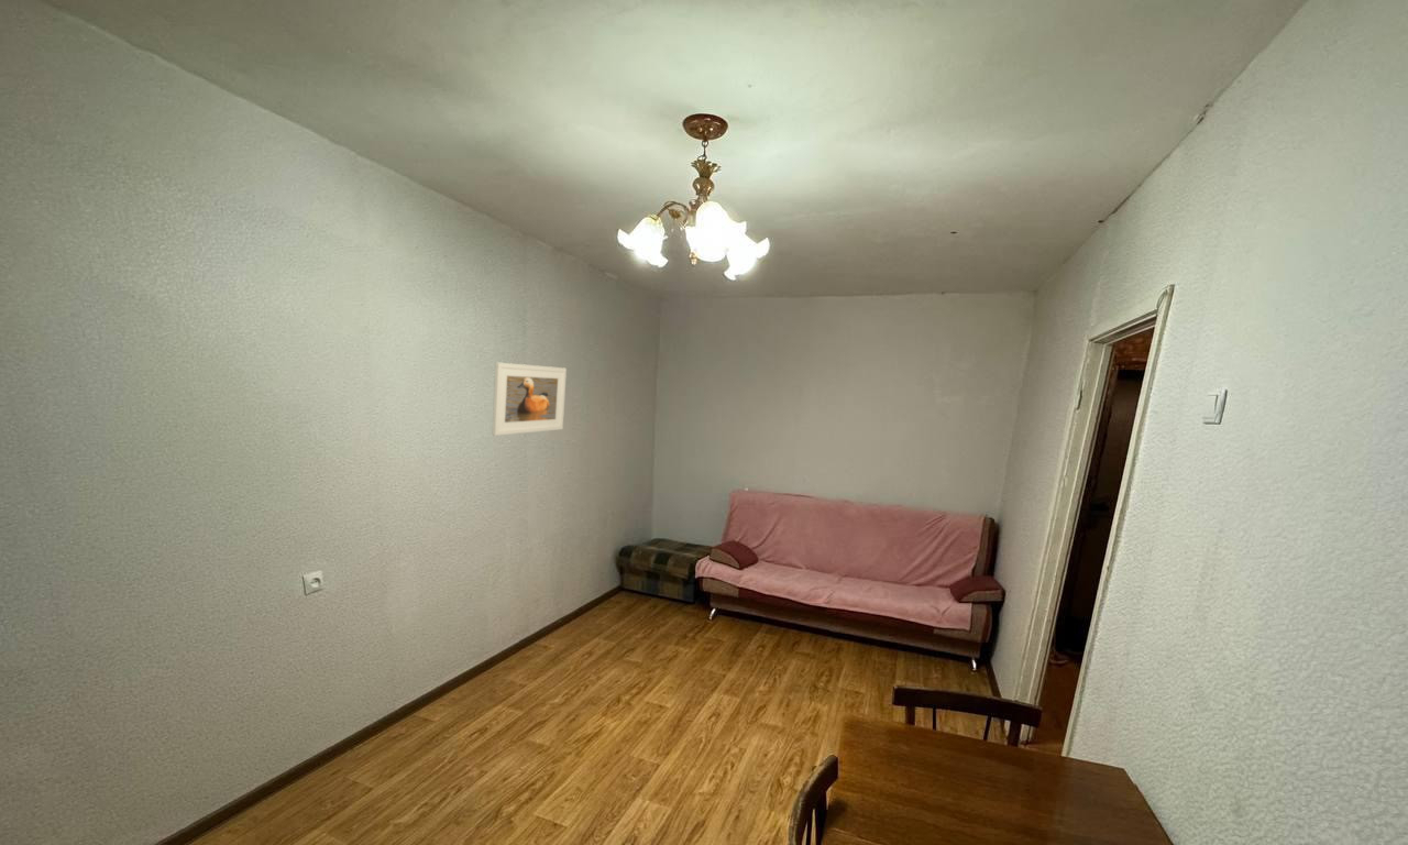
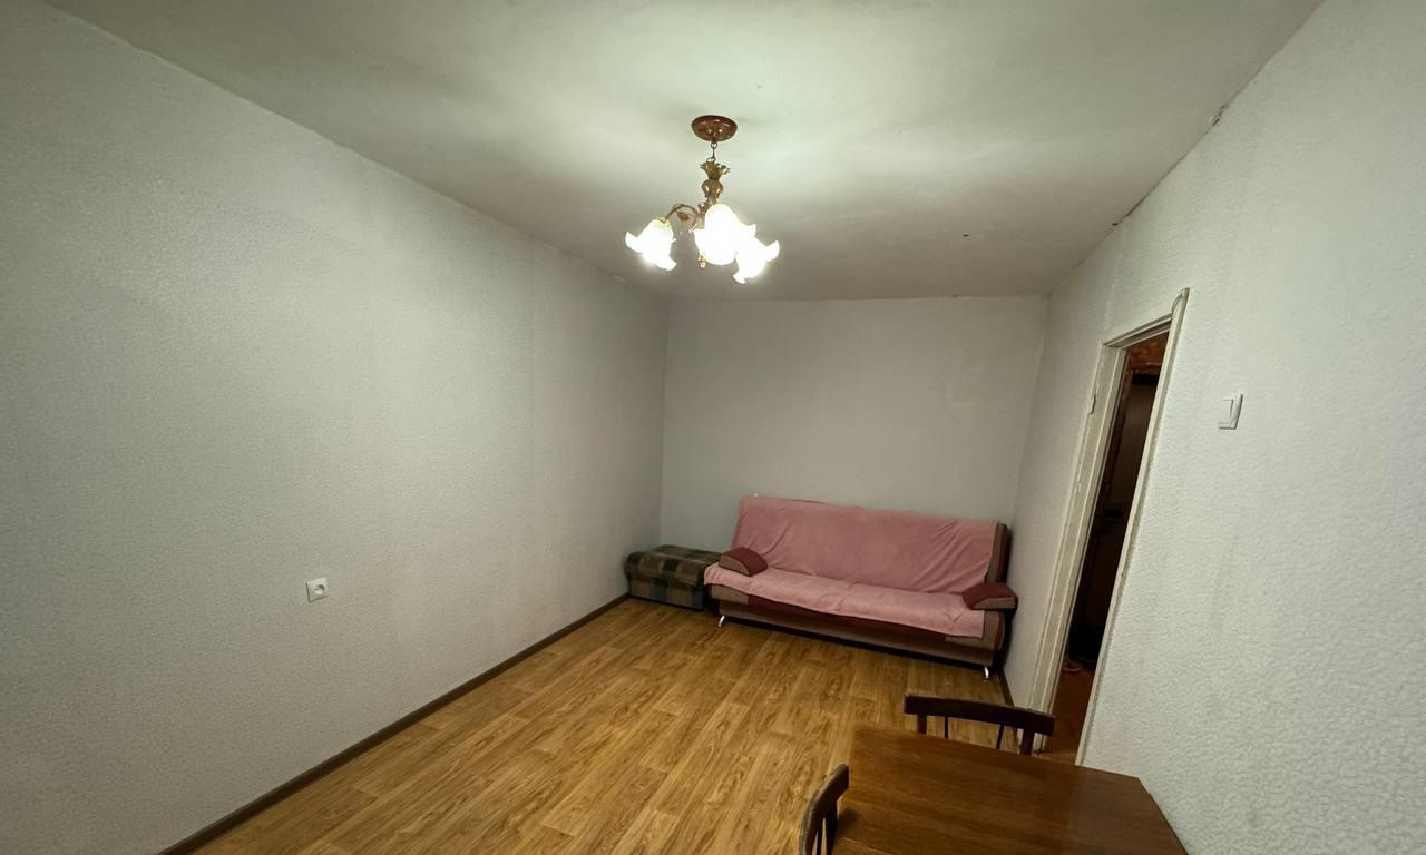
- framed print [491,361,568,437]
